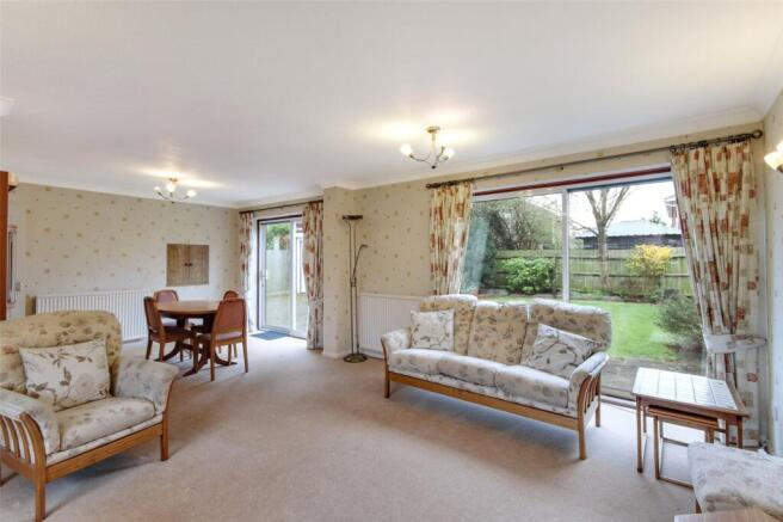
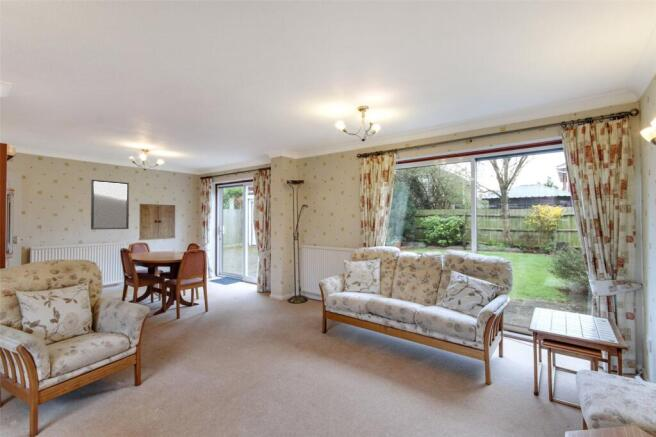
+ home mirror [90,179,130,230]
